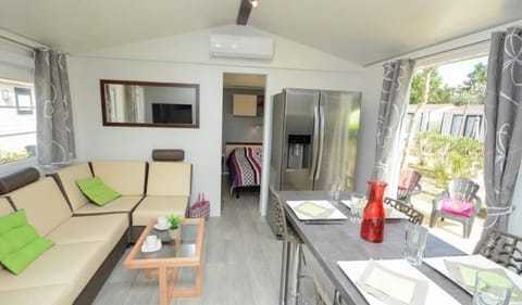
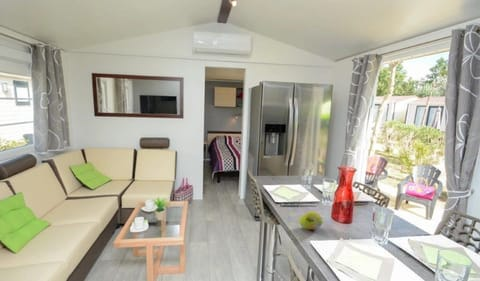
+ fruit [298,211,324,231]
